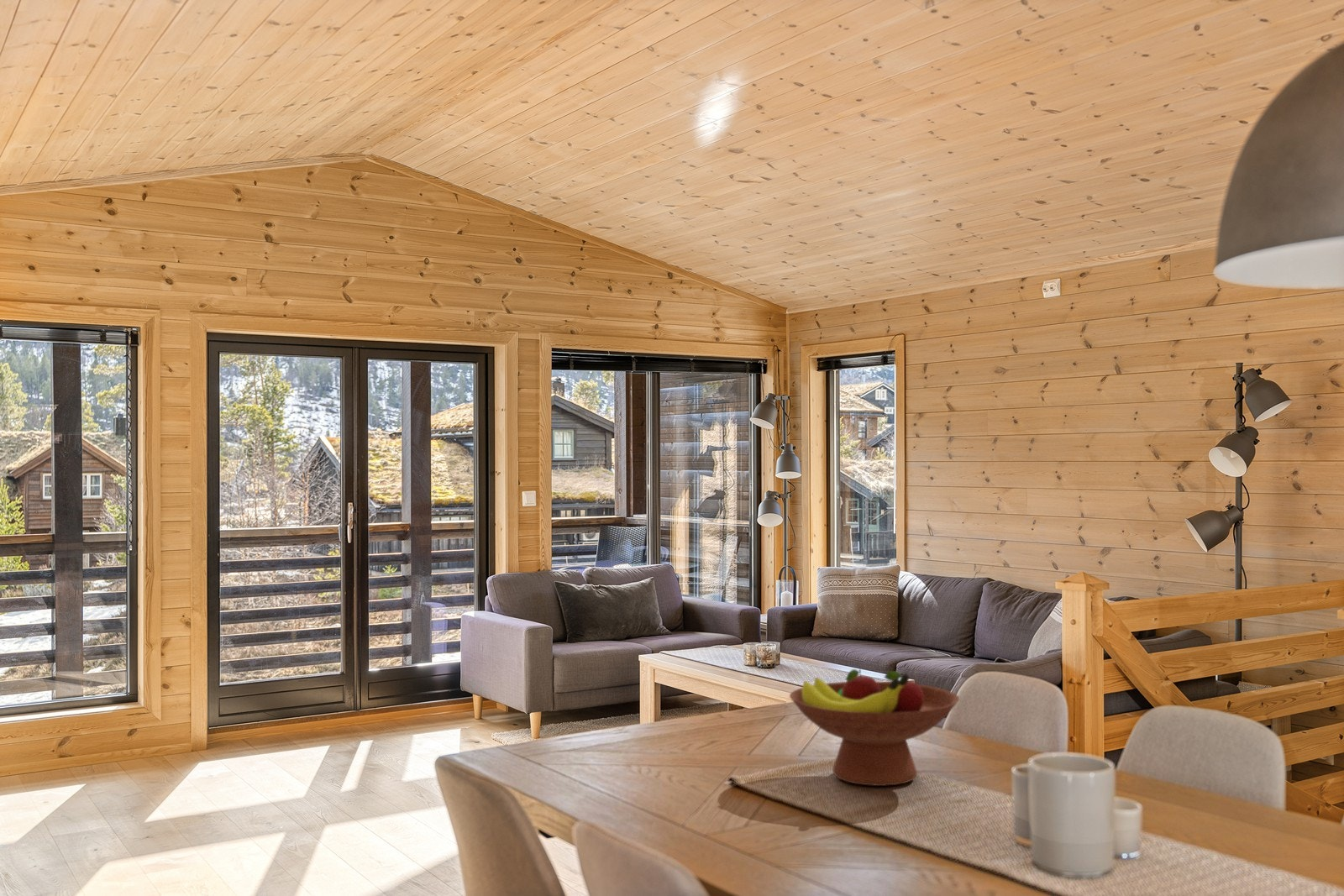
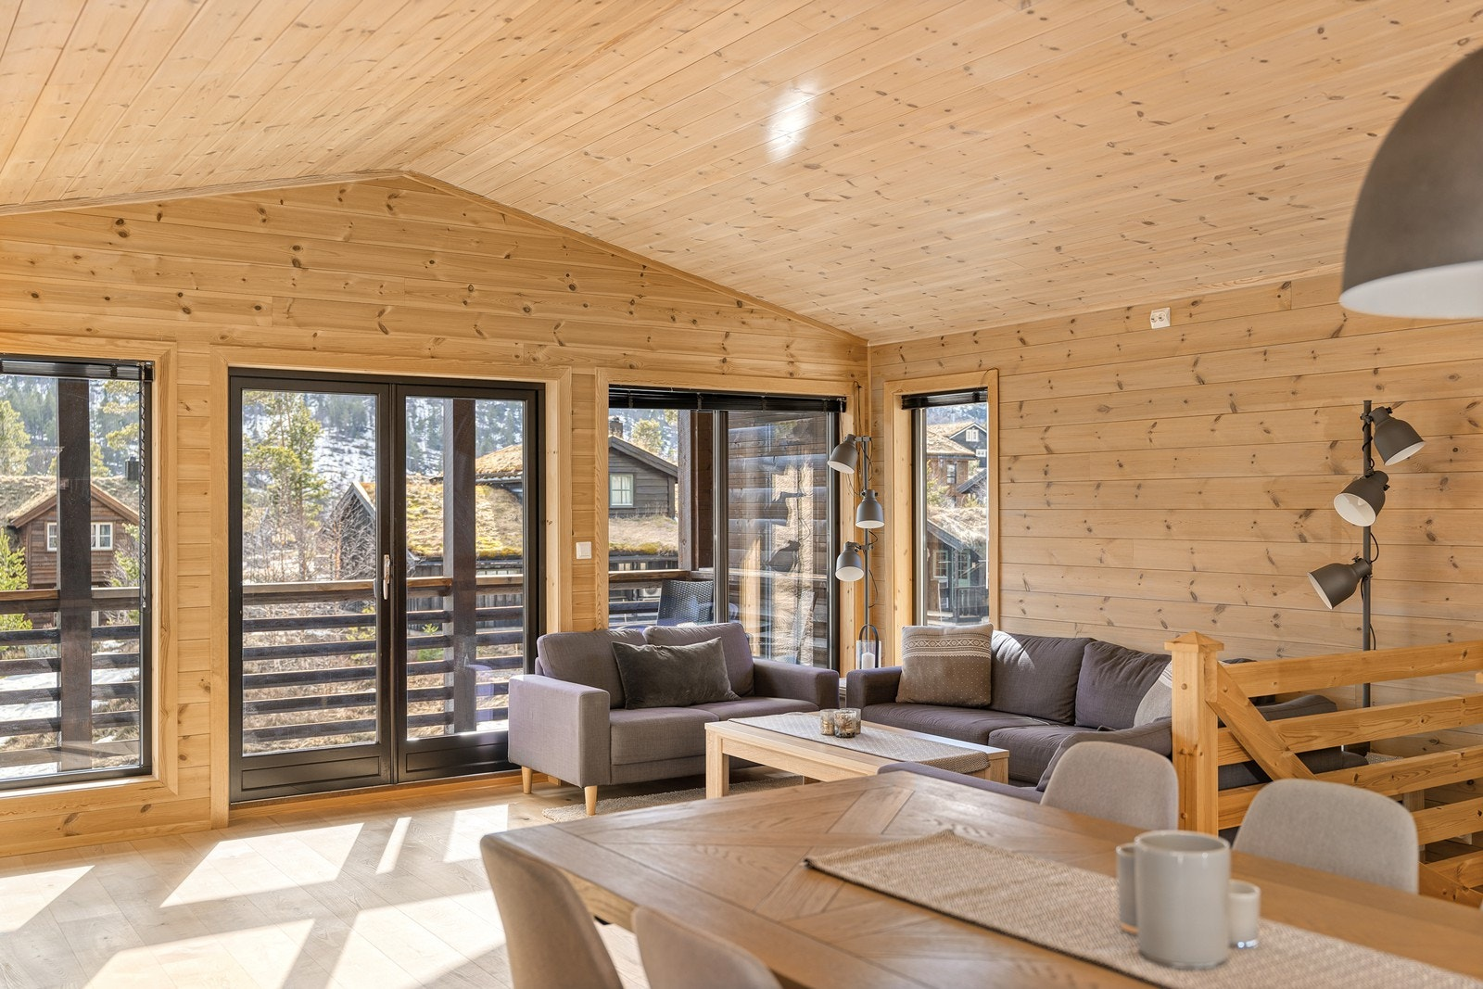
- fruit bowl [789,668,960,787]
